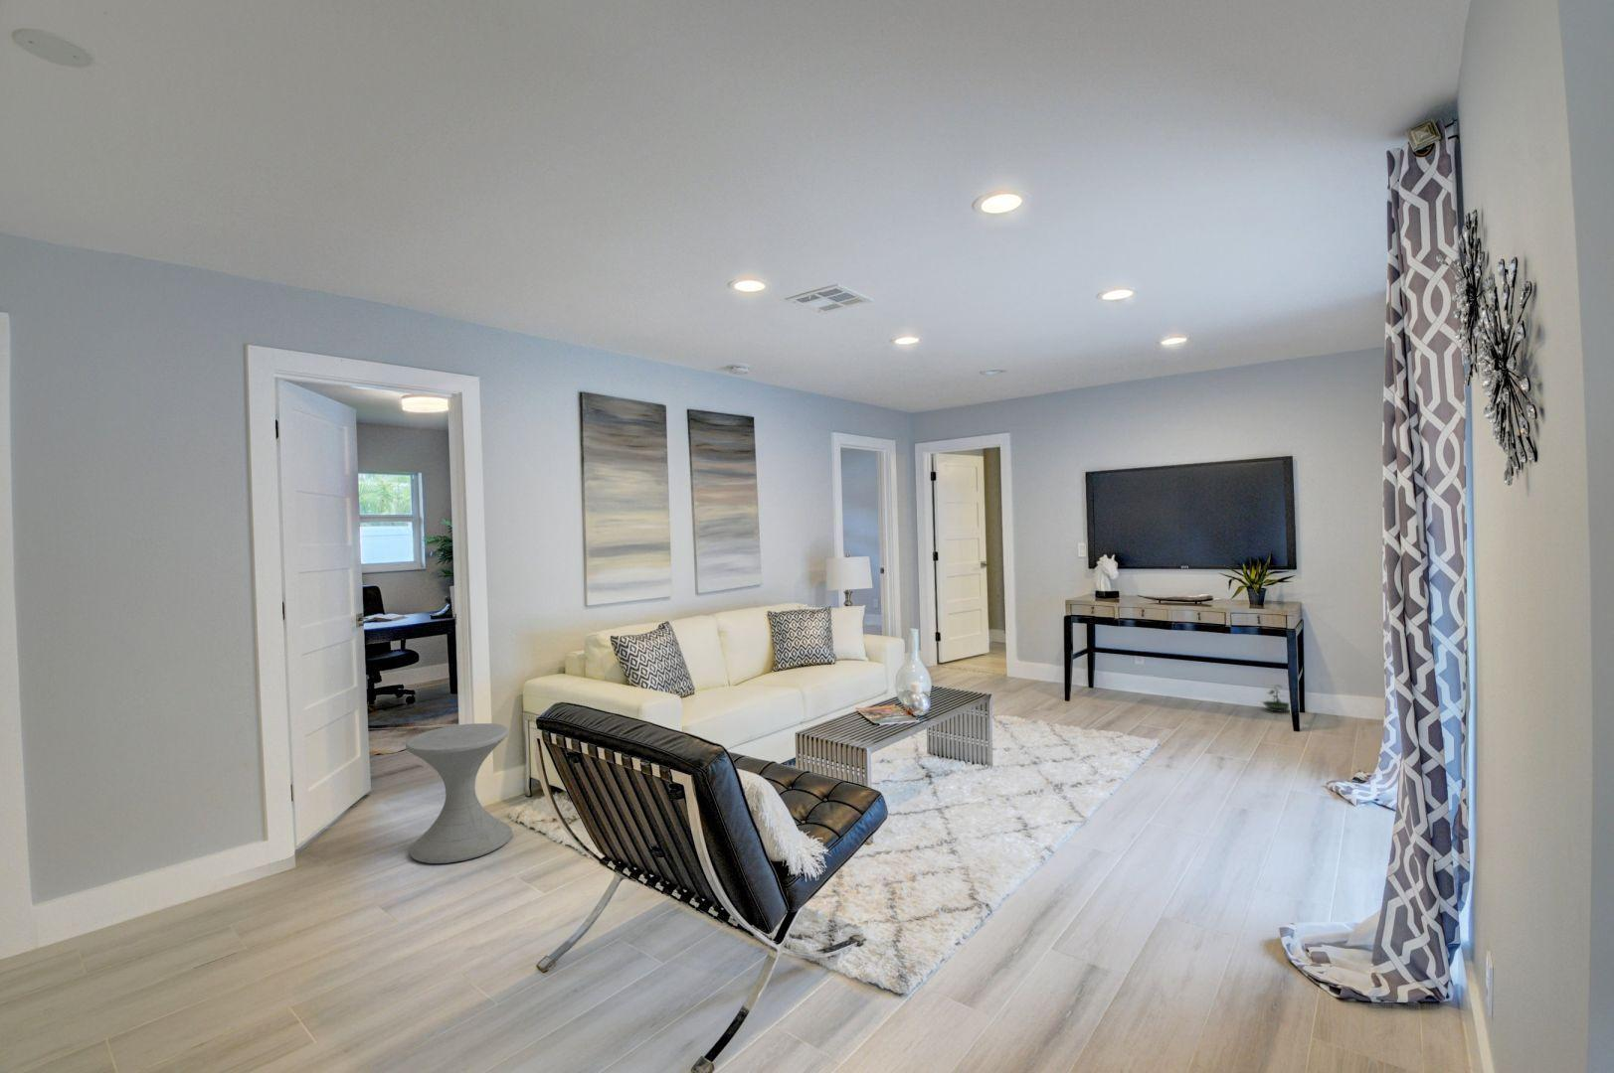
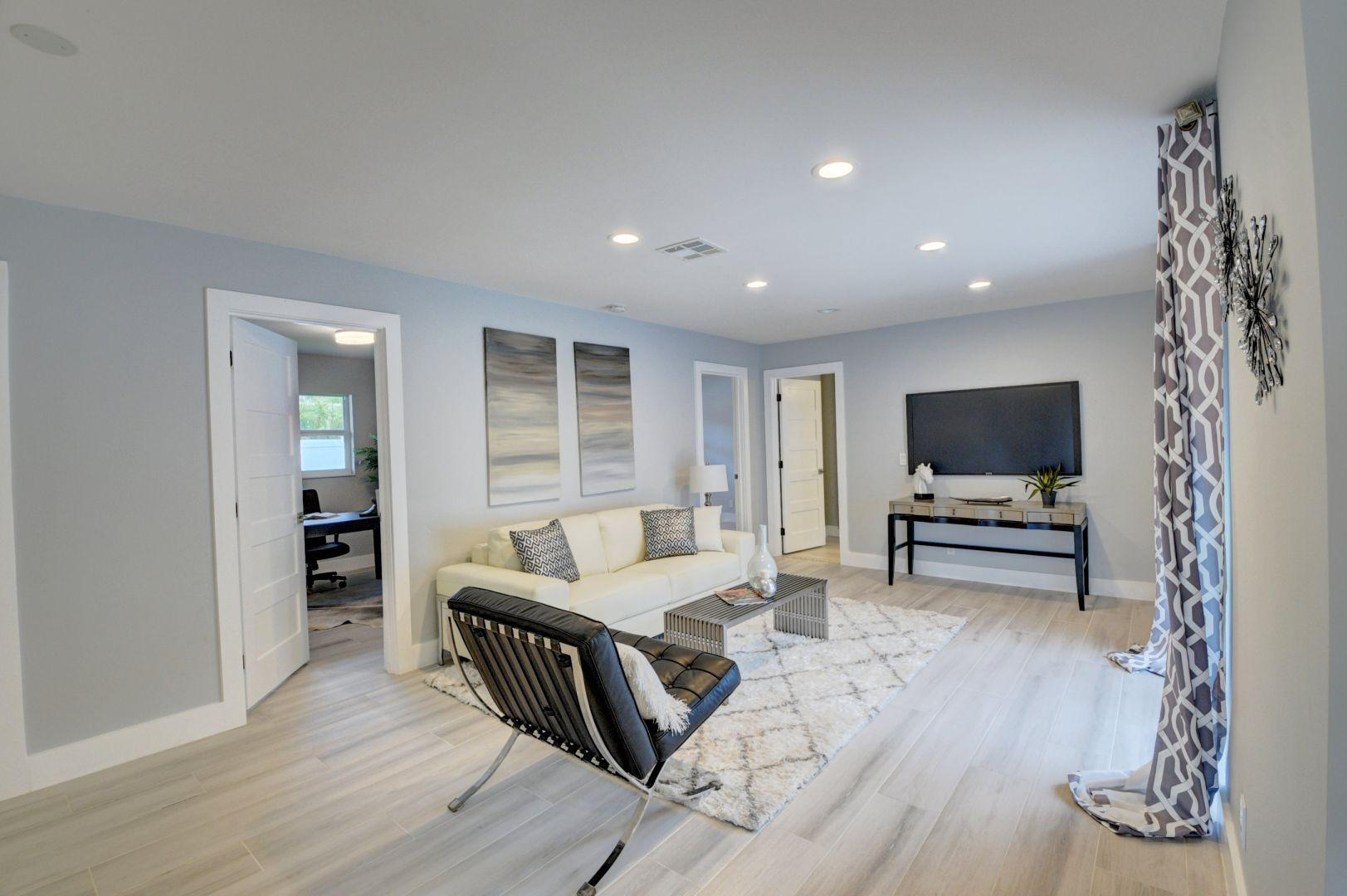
- side table [405,722,513,865]
- terrarium [1261,684,1289,714]
